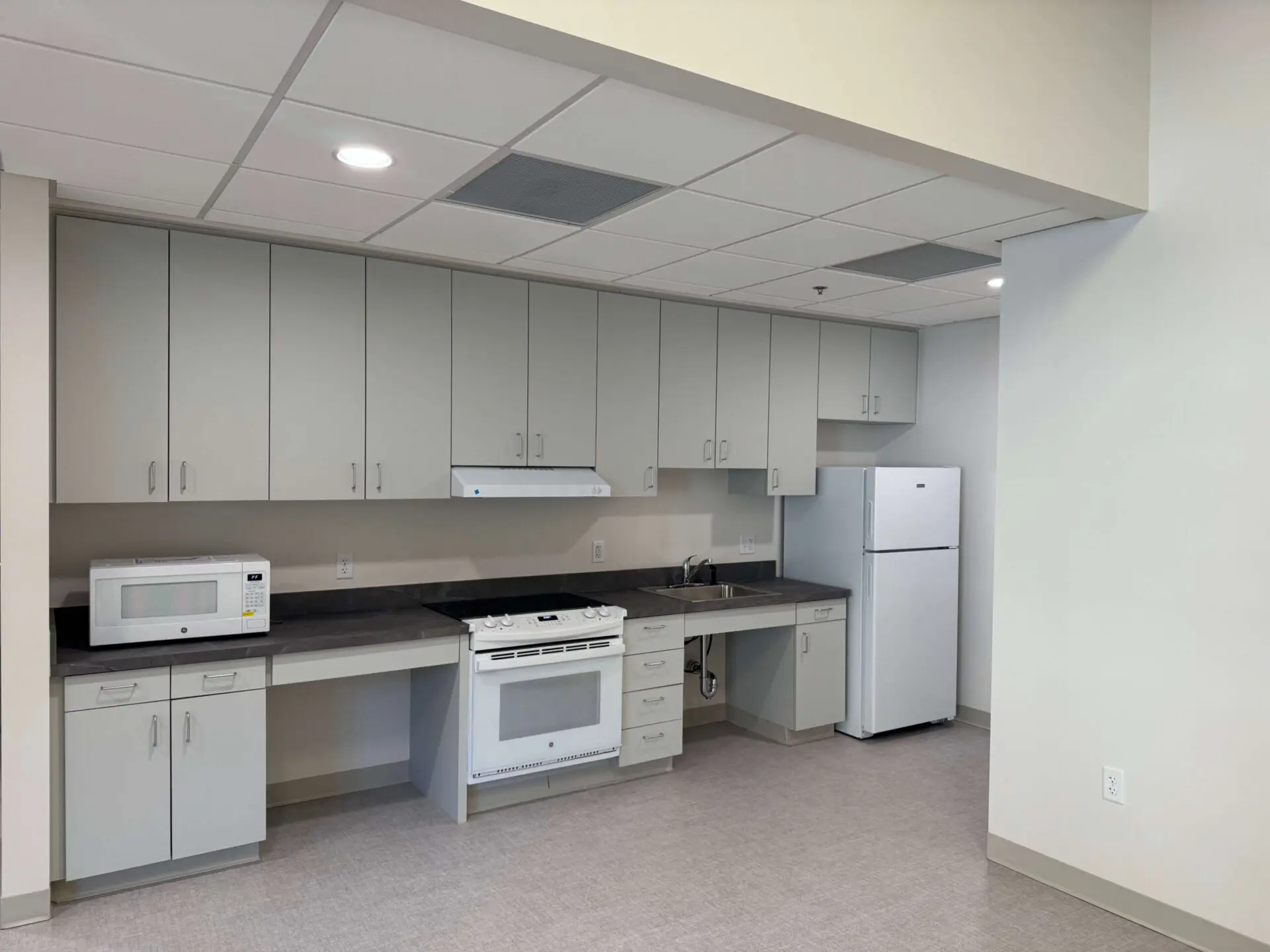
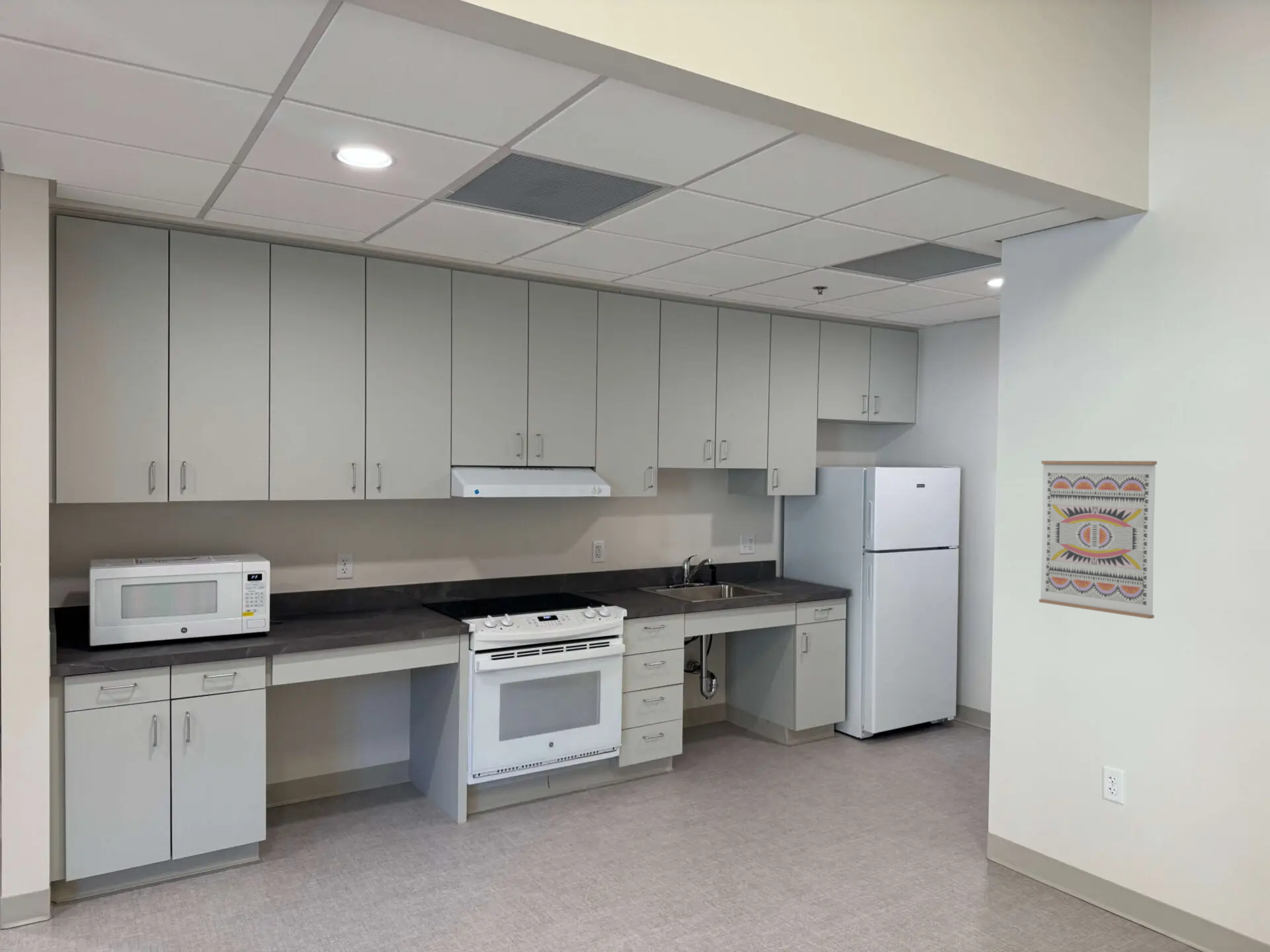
+ wall art [1038,460,1158,619]
